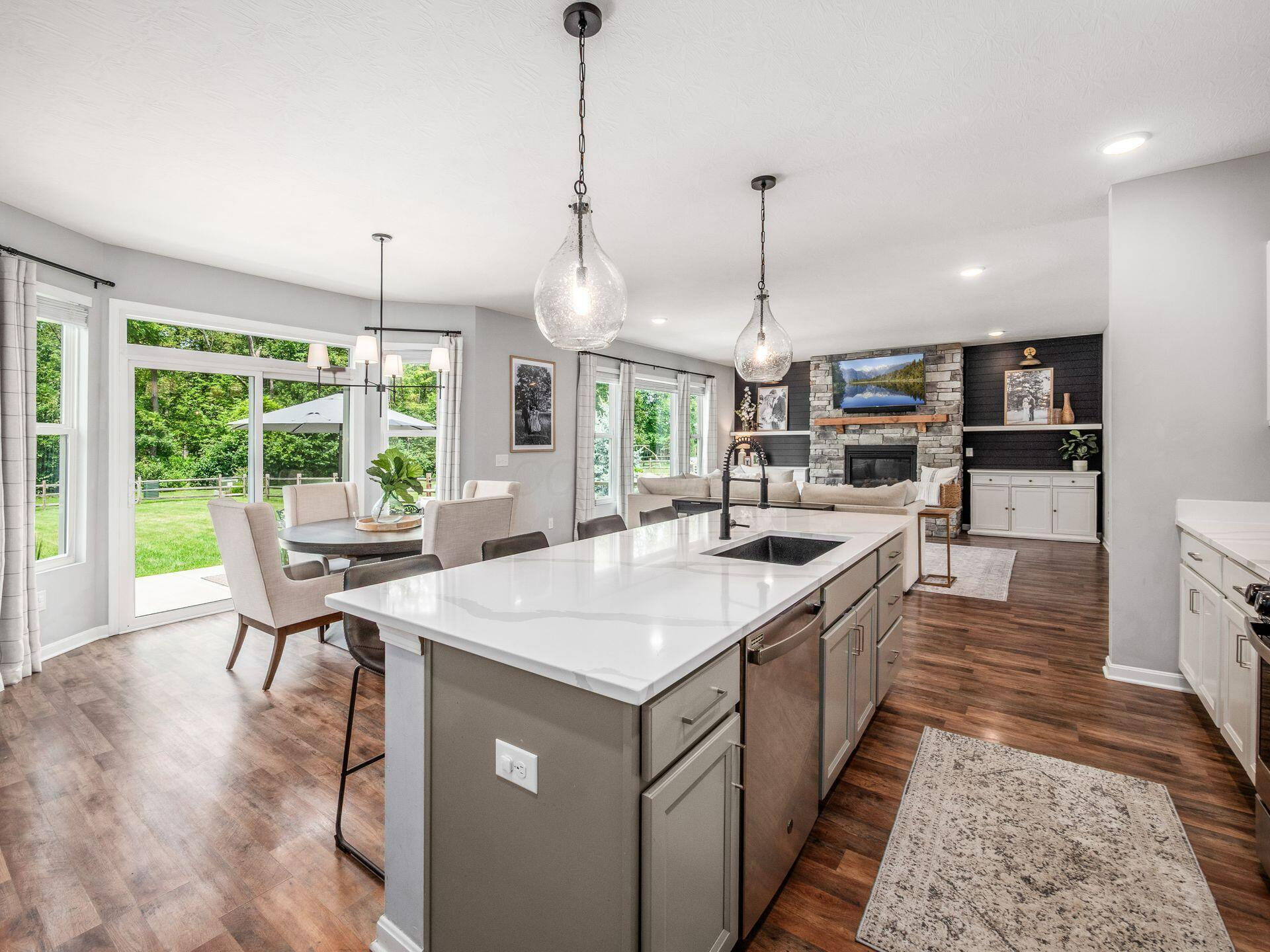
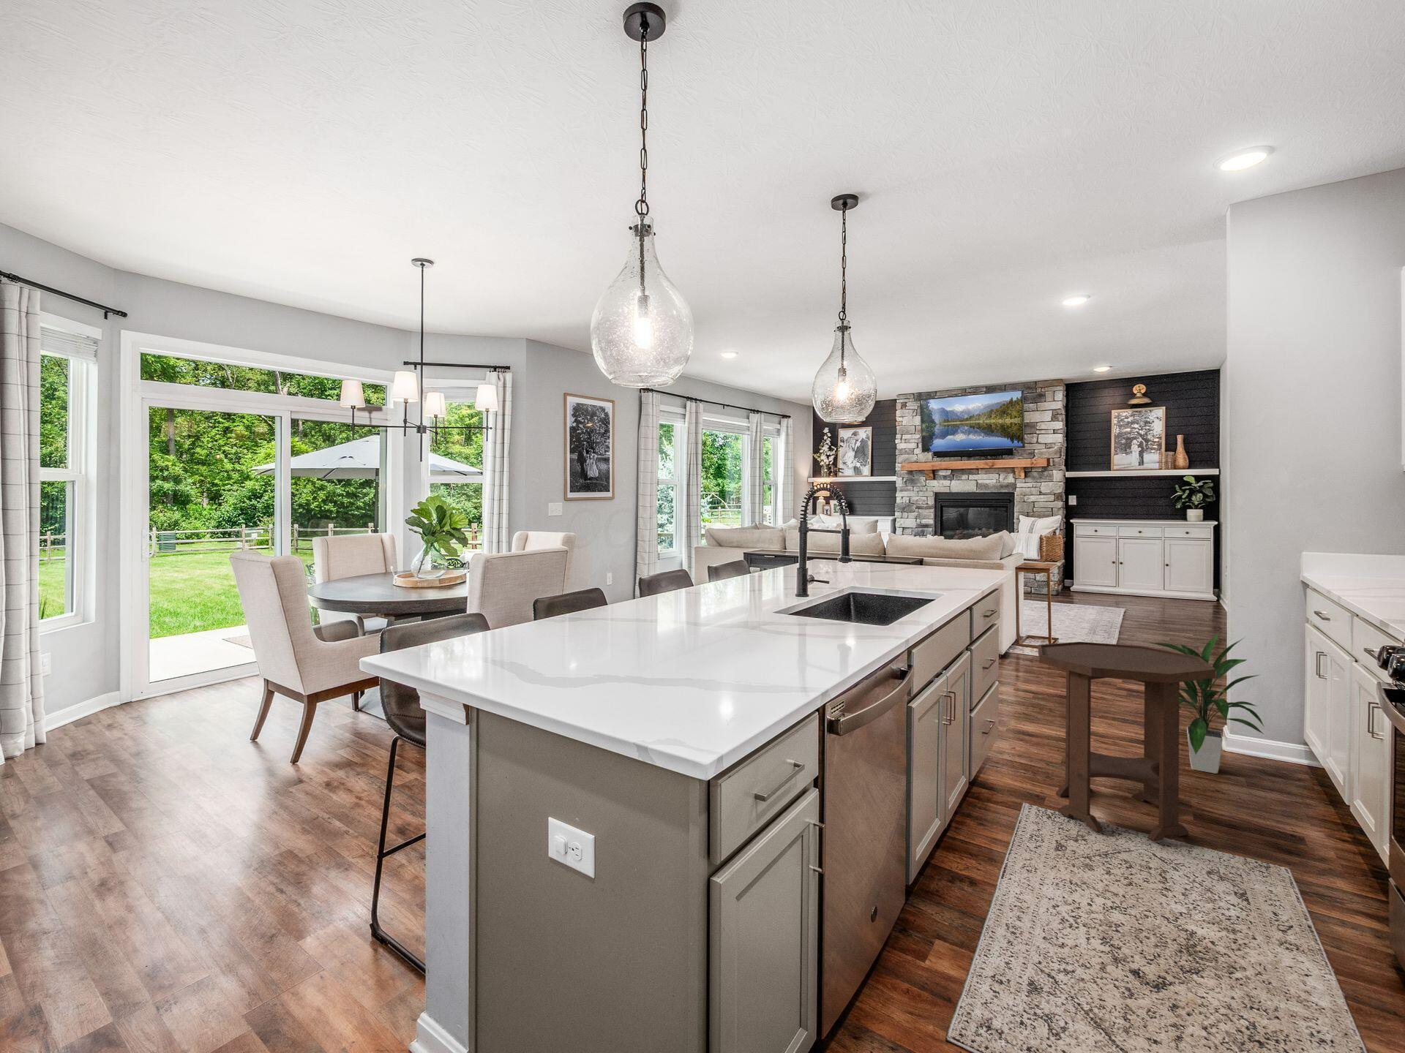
+ indoor plant [1147,632,1266,774]
+ side table [1037,642,1216,843]
